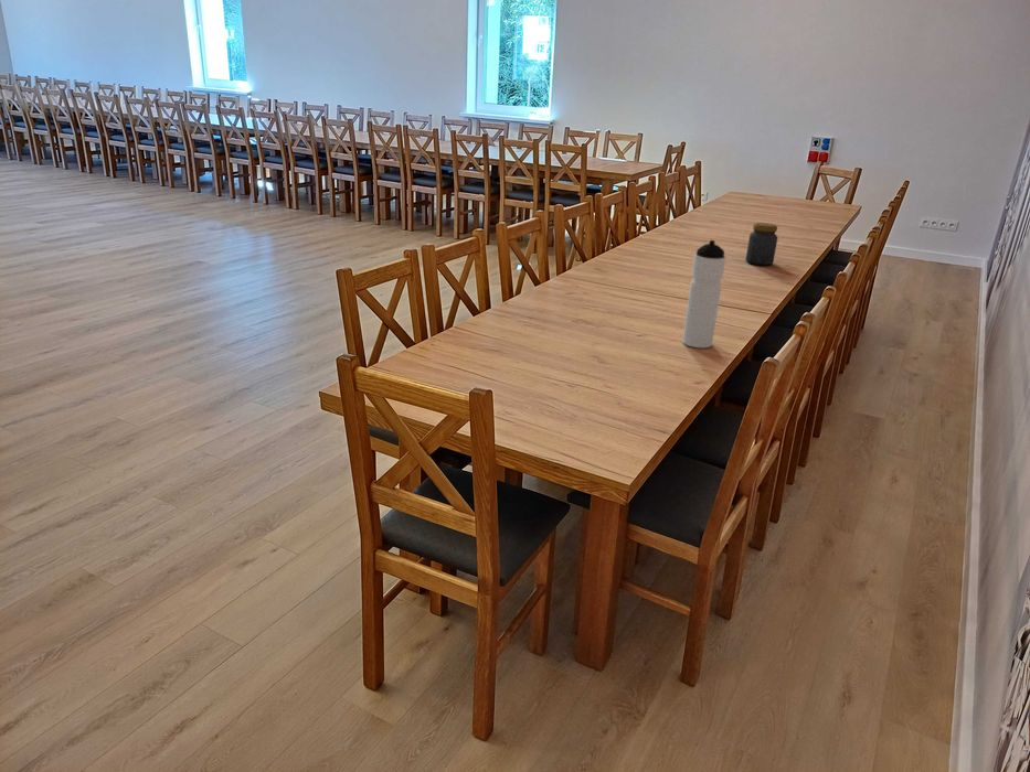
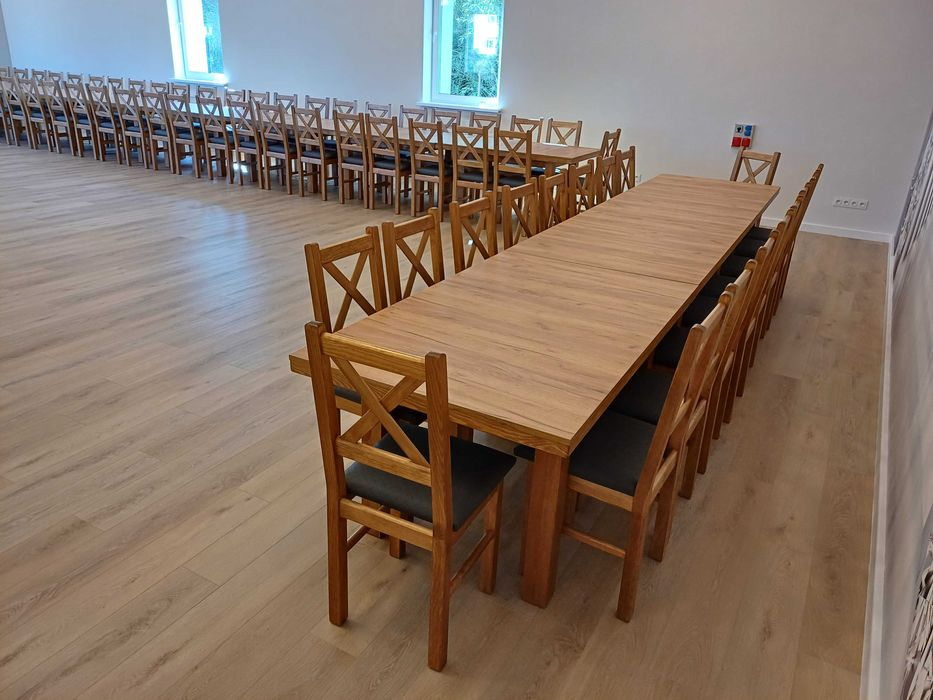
- jar [744,222,778,267]
- water bottle [681,239,726,349]
